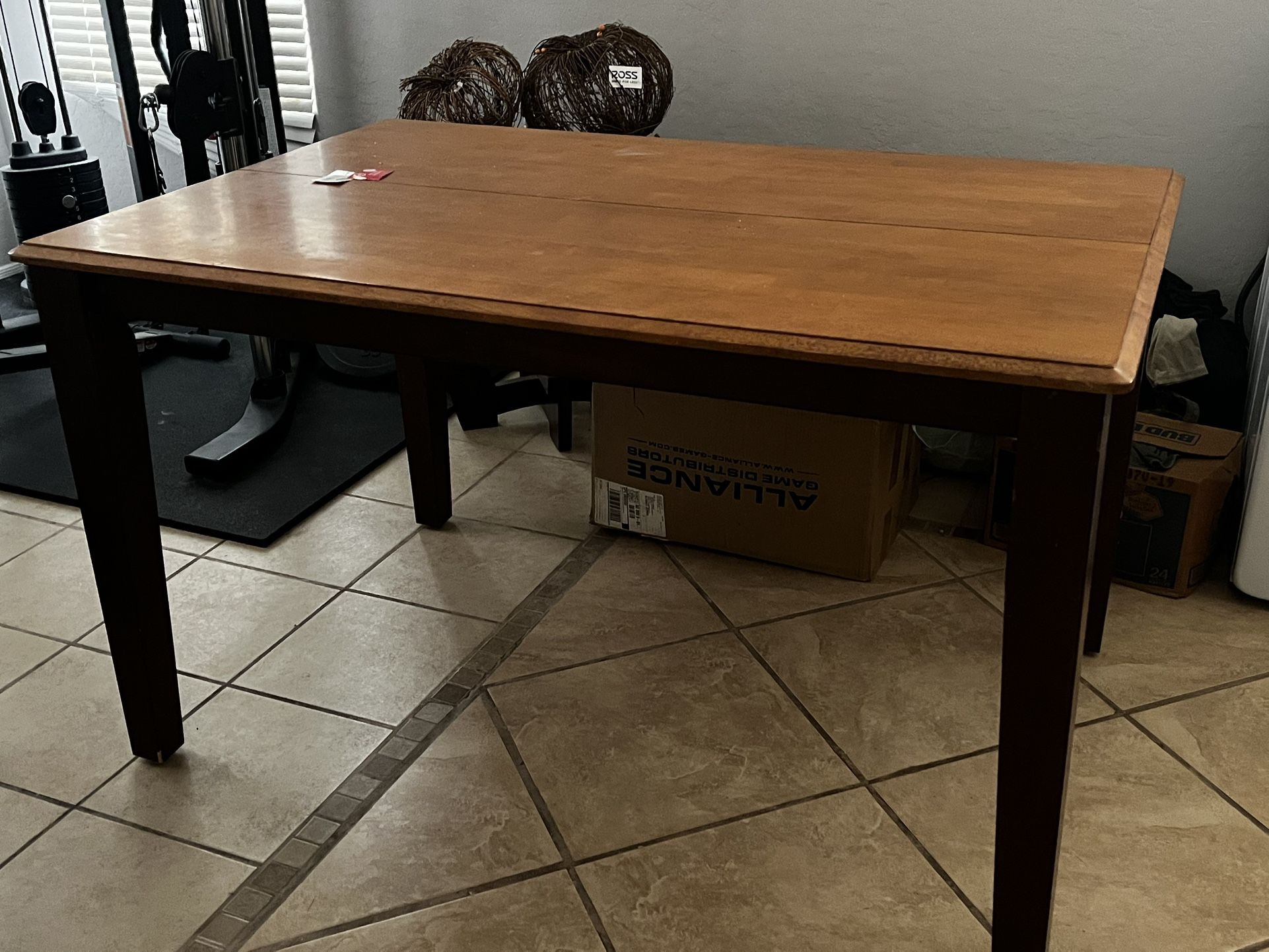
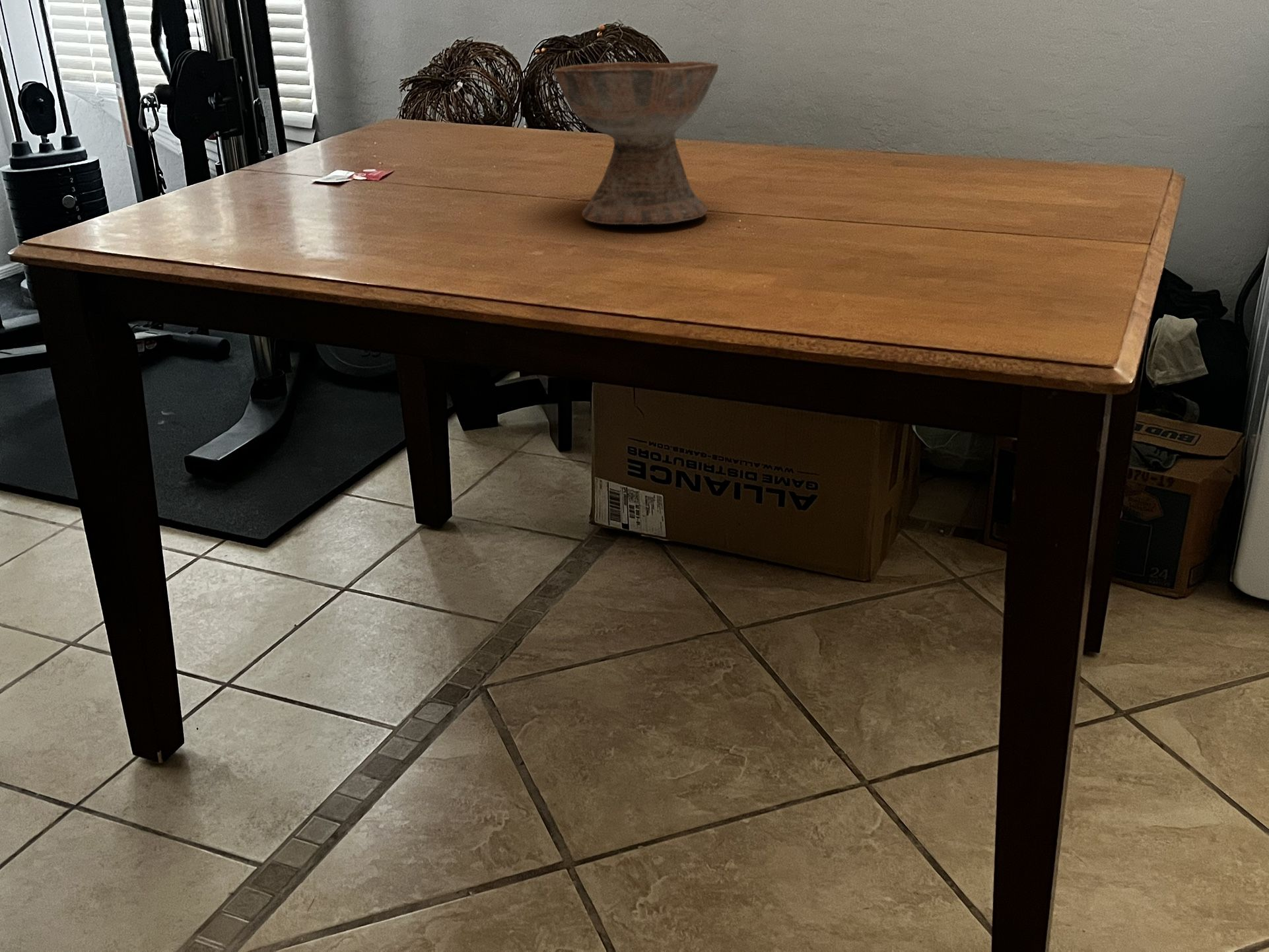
+ ceramic bowl [553,61,719,225]
